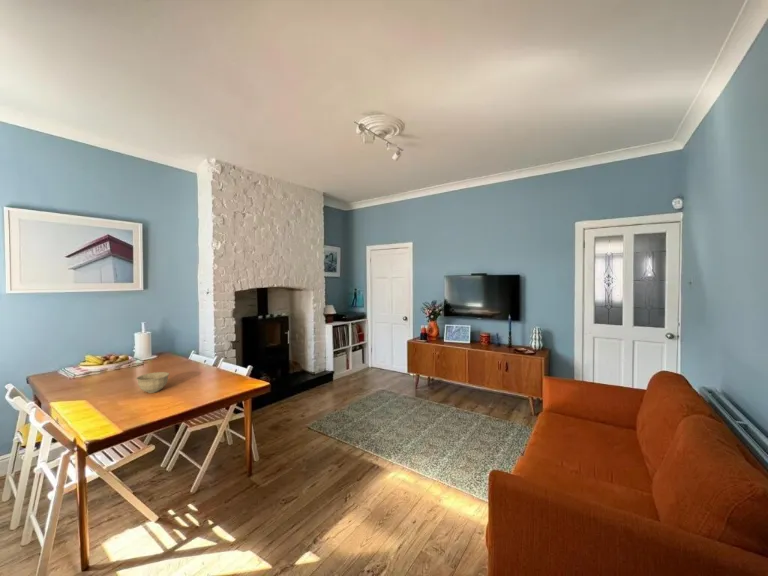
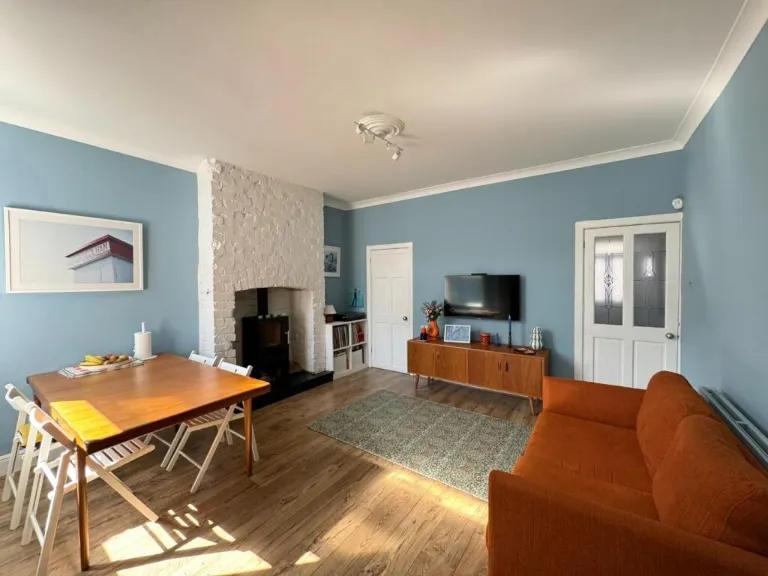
- bowl [135,371,170,394]
